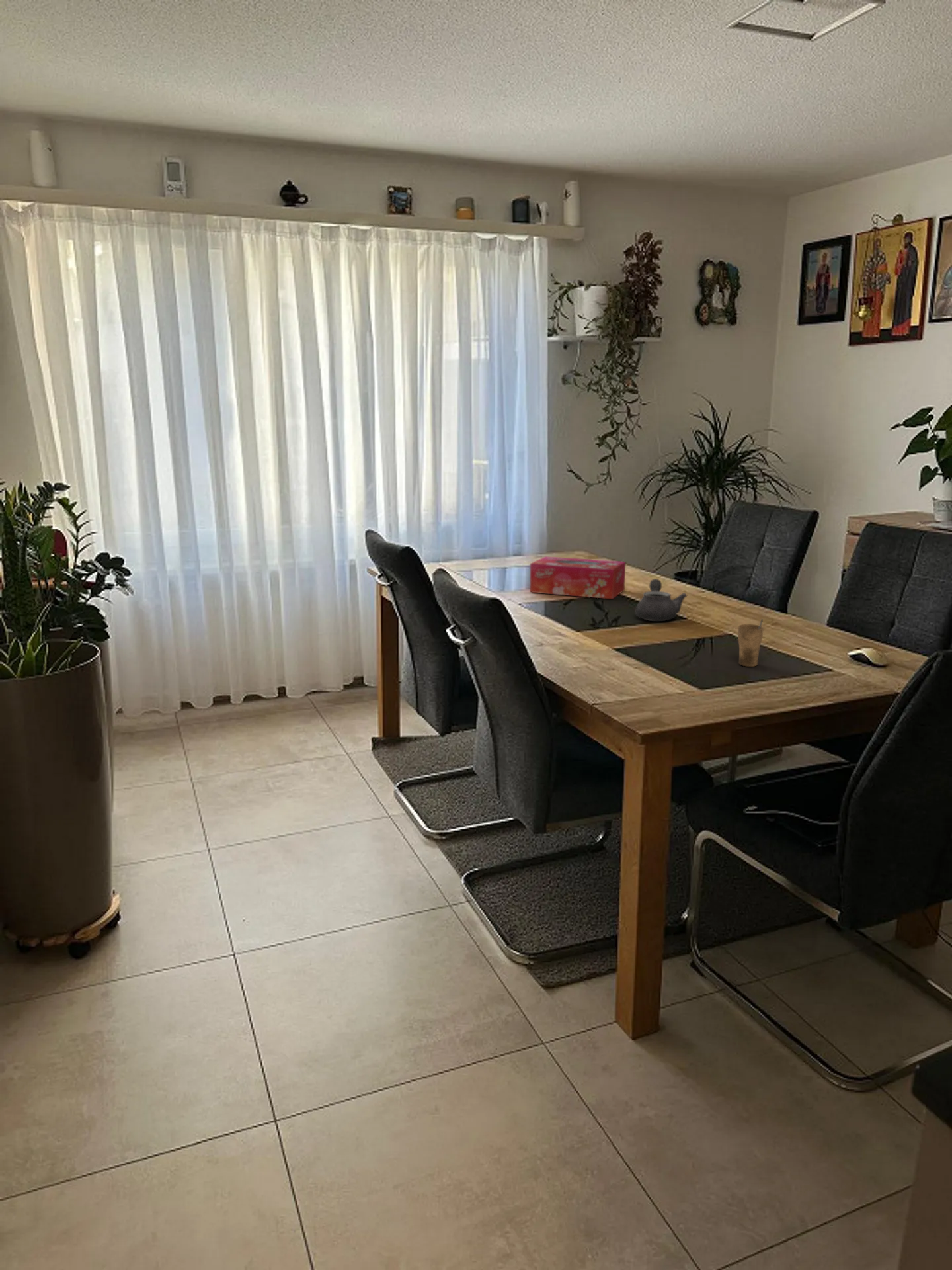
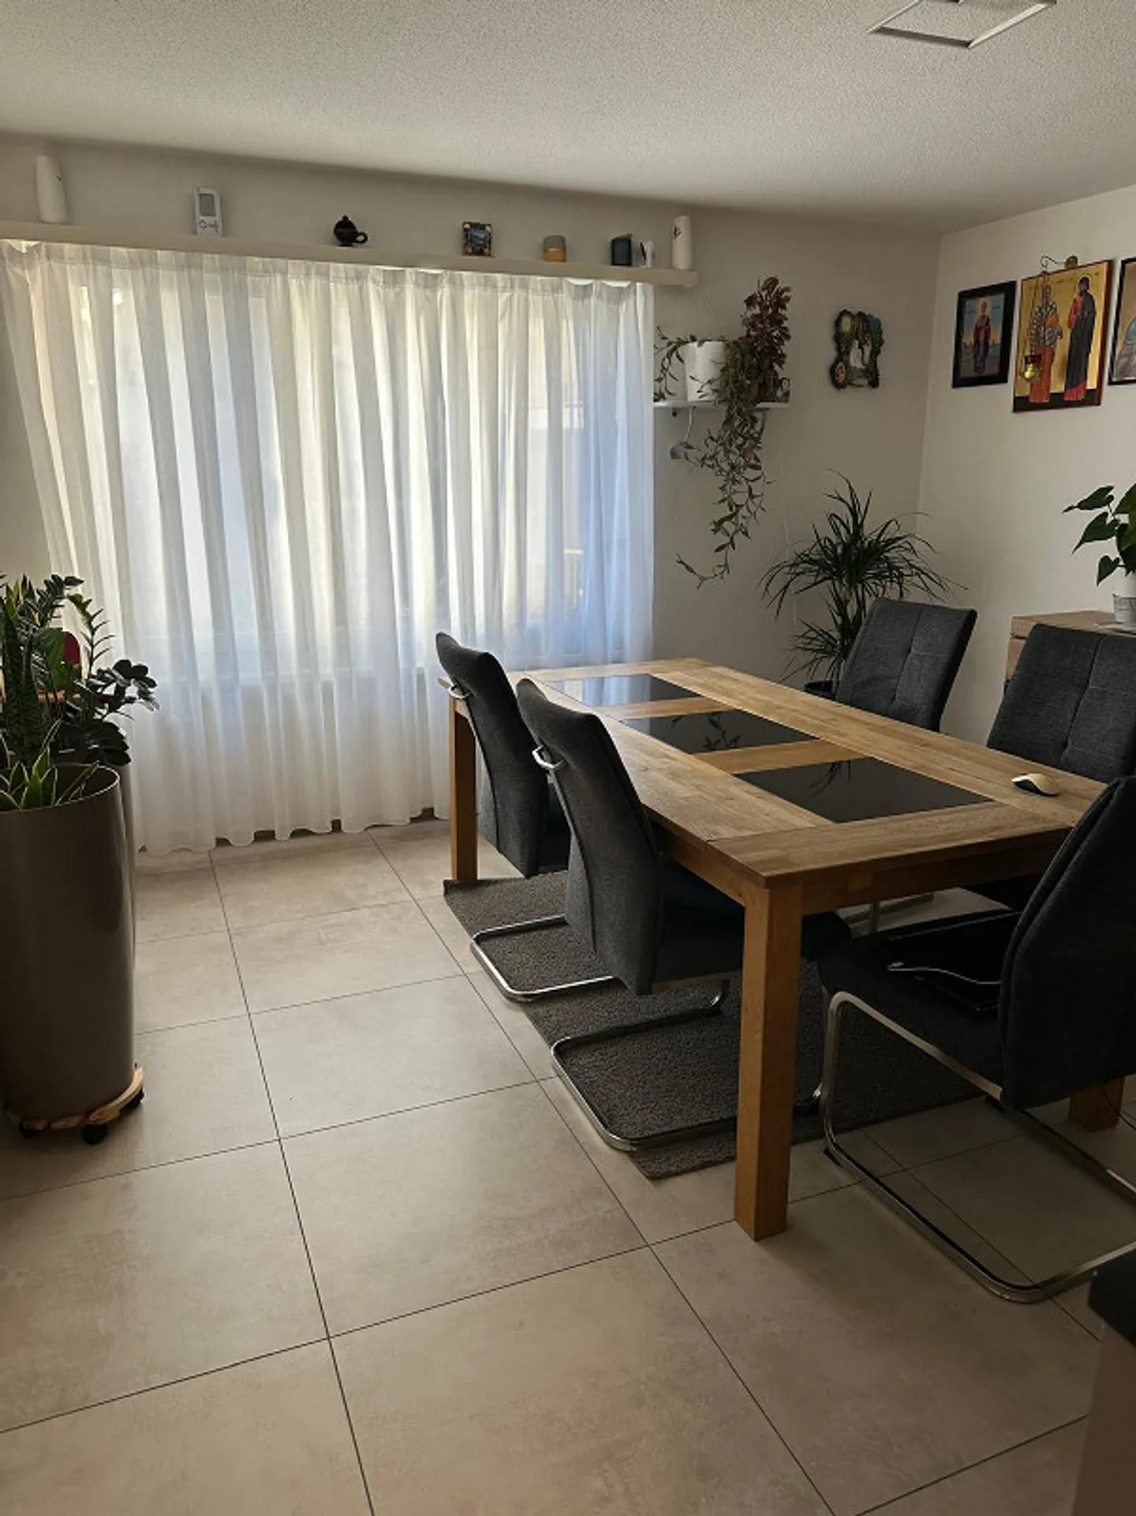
- tissue box [530,556,626,599]
- teapot [635,578,688,622]
- cup [737,618,764,667]
